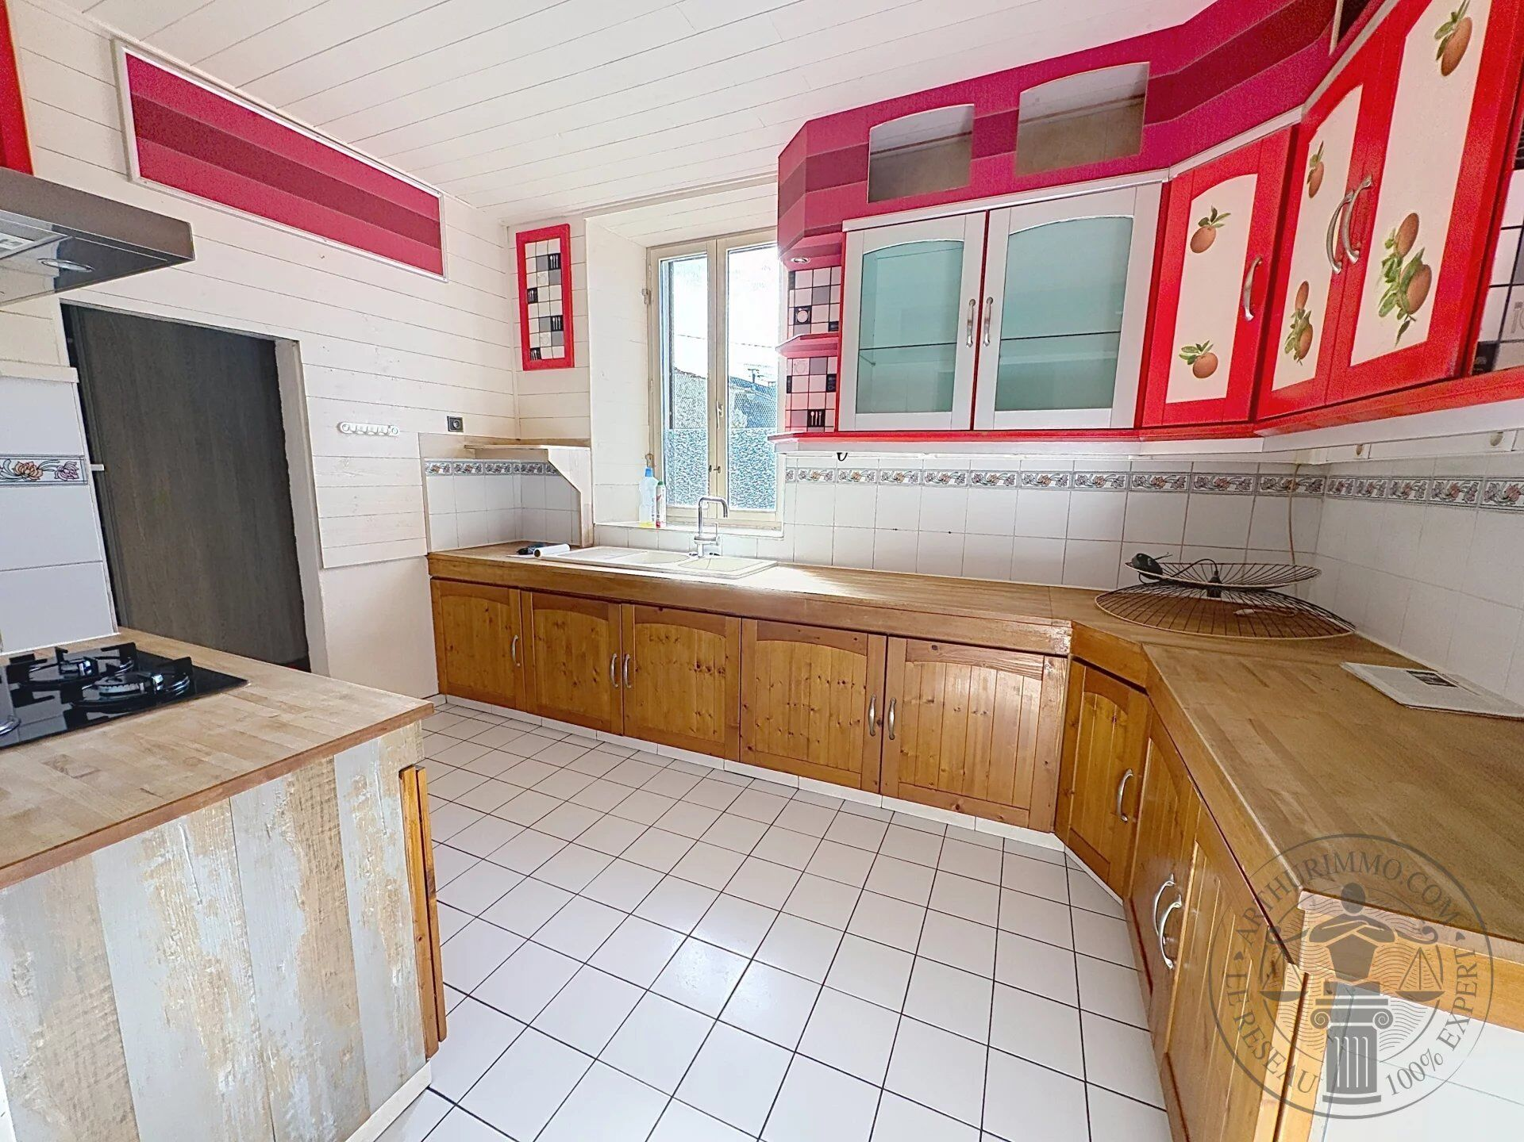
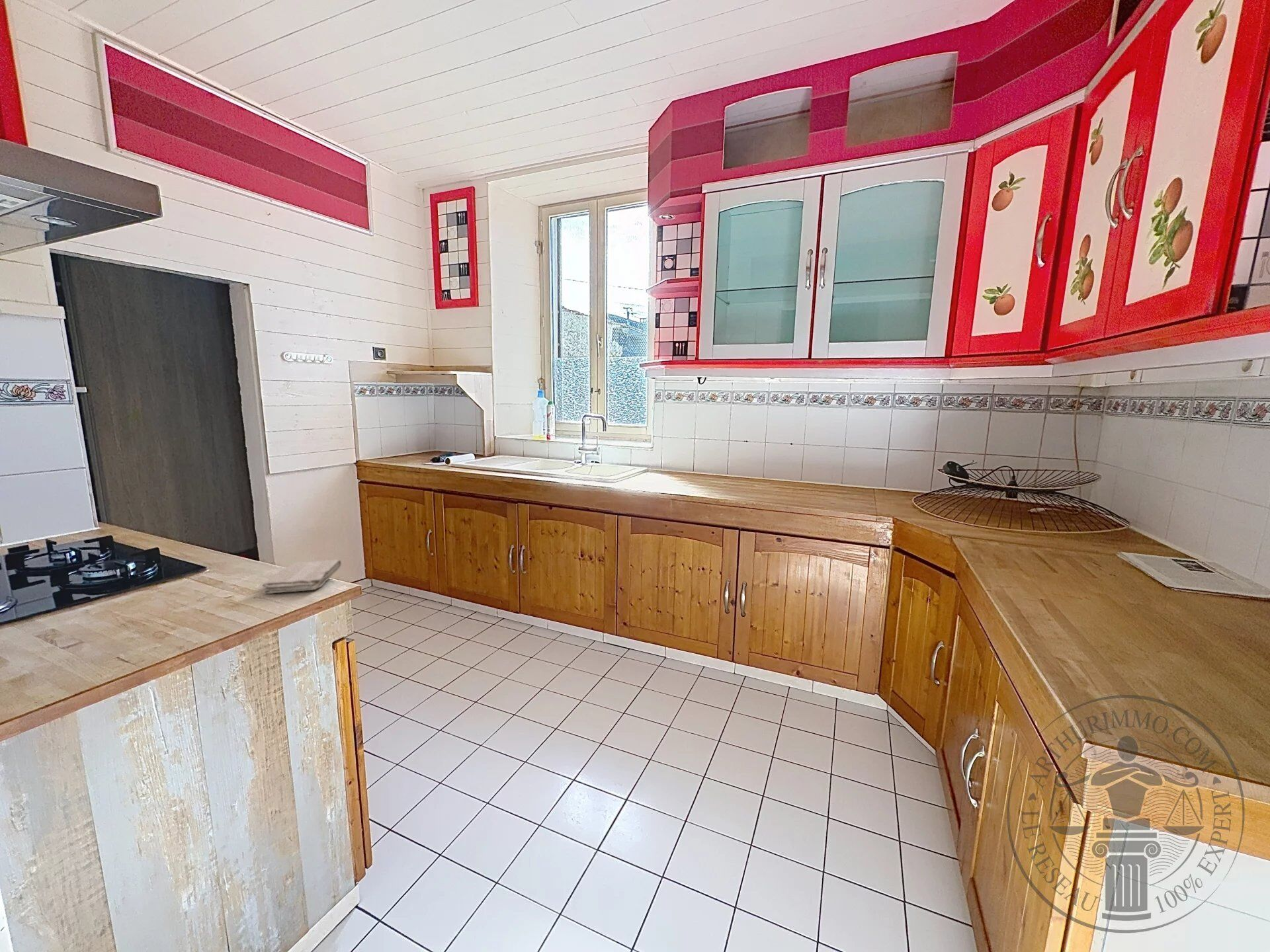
+ washcloth [262,559,342,594]
